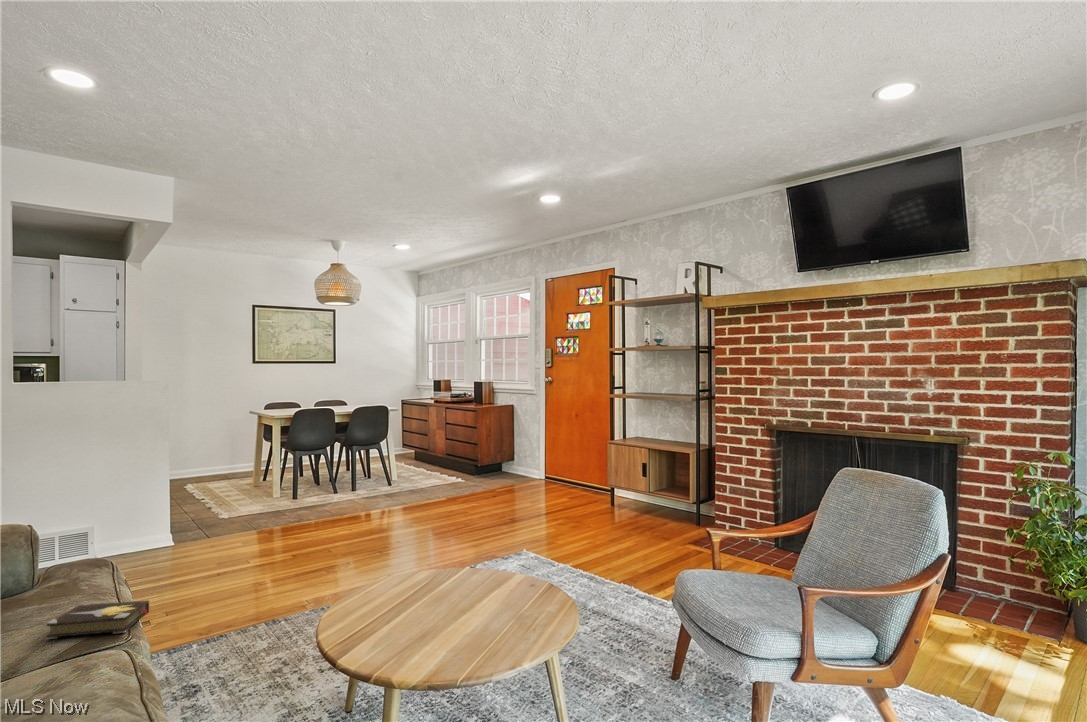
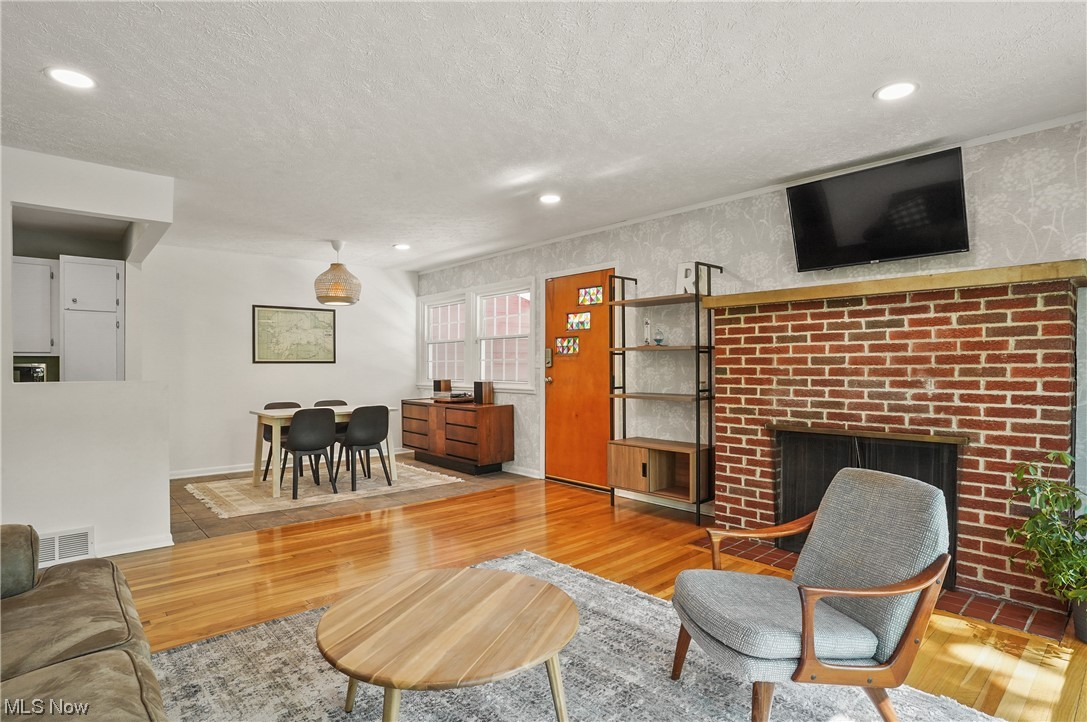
- hardback book [45,599,150,640]
